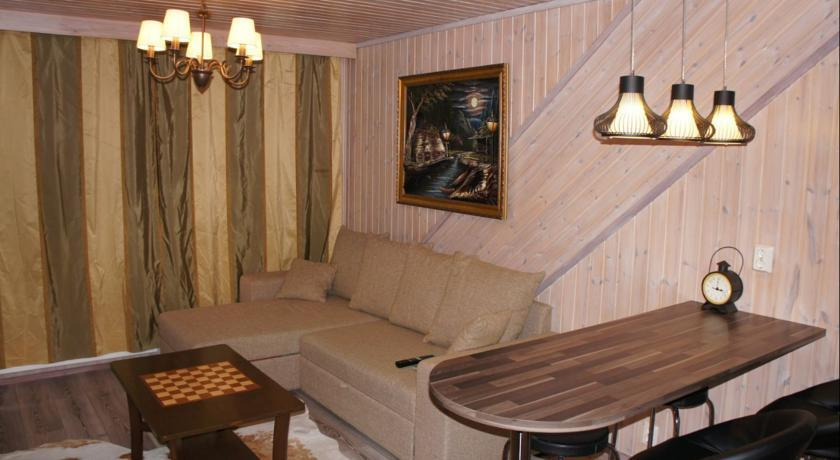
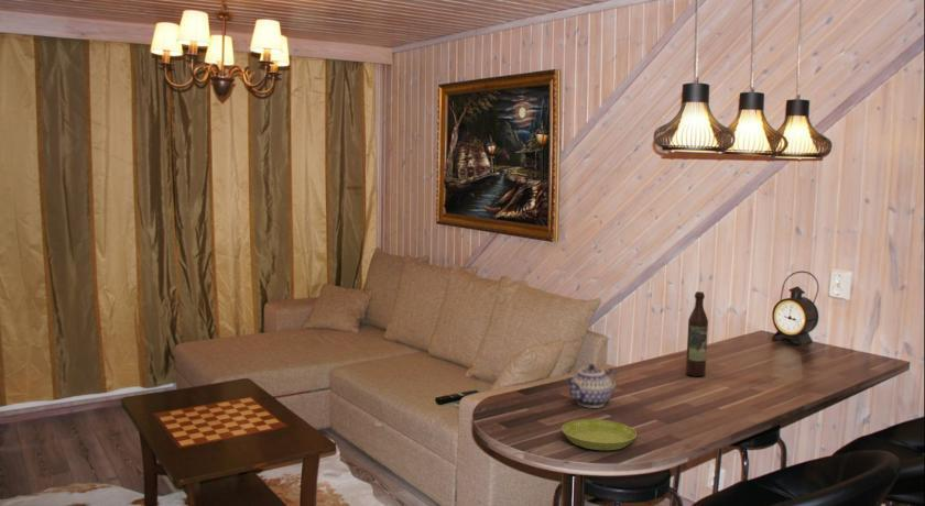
+ wine bottle [685,290,709,377]
+ saucer [561,418,638,451]
+ teapot [564,363,619,409]
